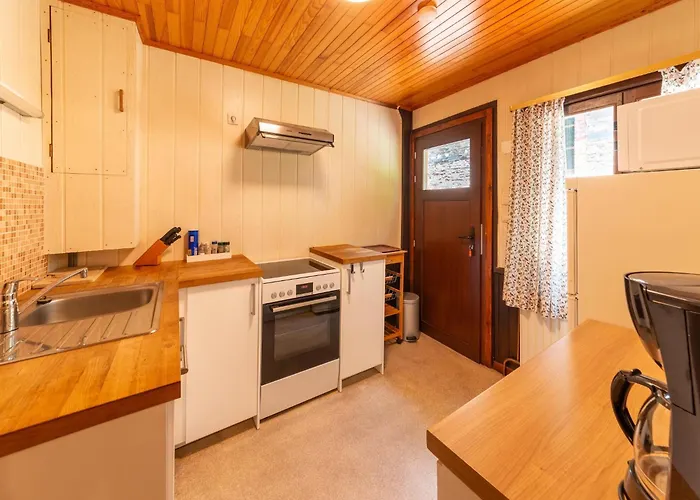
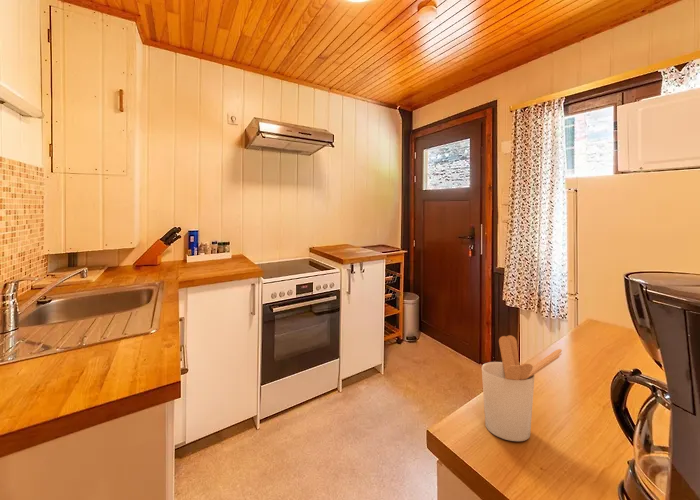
+ utensil holder [481,334,563,442]
